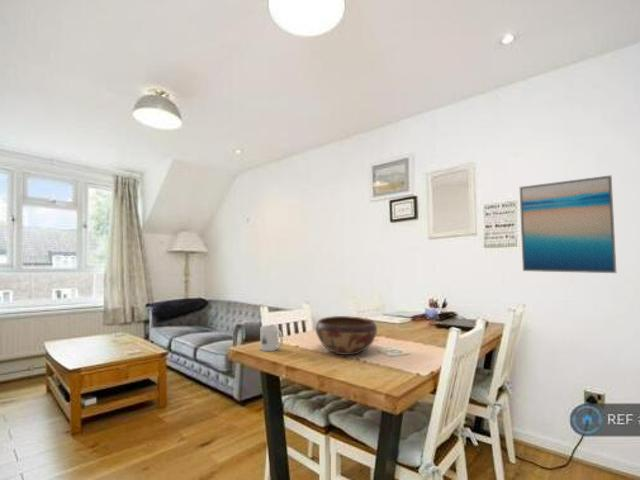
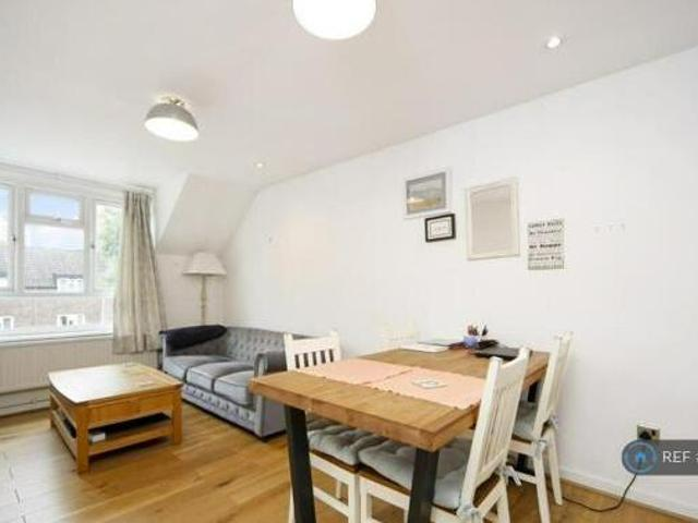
- wall art [519,174,617,274]
- decorative bowl [314,315,378,356]
- mug [259,324,284,352]
